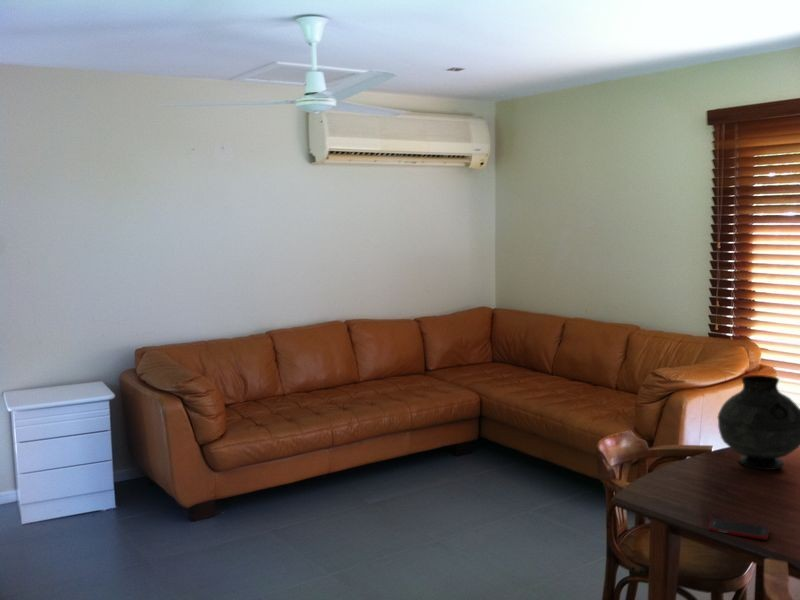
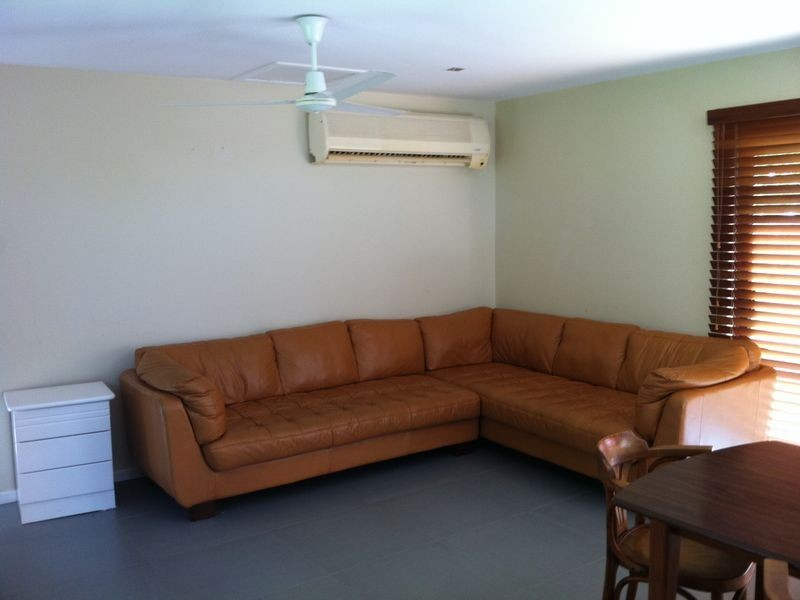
- vase [716,374,800,471]
- cell phone [707,517,770,541]
